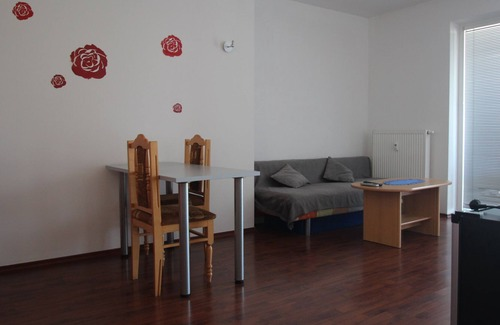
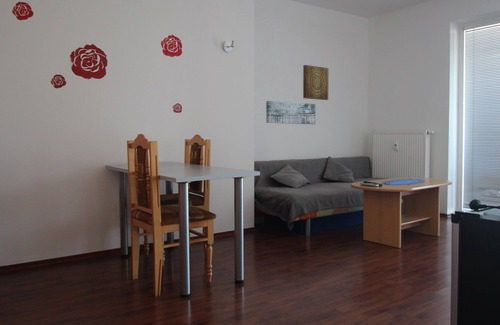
+ wall art [265,100,316,125]
+ wall art [302,64,329,101]
